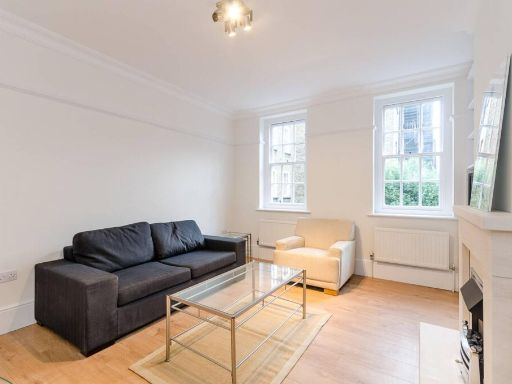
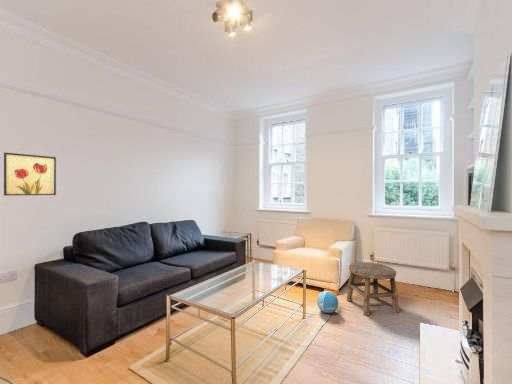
+ wall art [3,151,57,197]
+ stool [346,261,400,317]
+ decorative ball [316,290,339,314]
